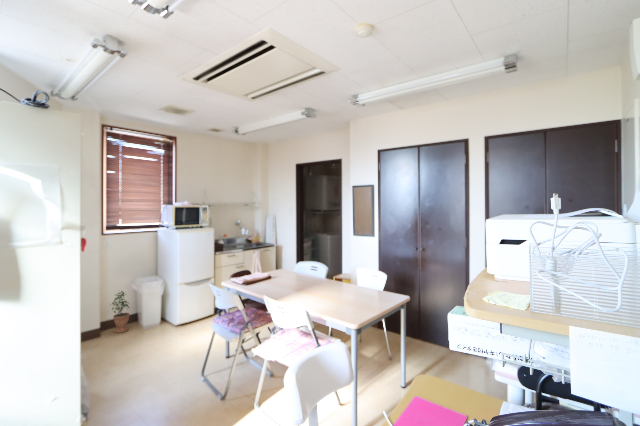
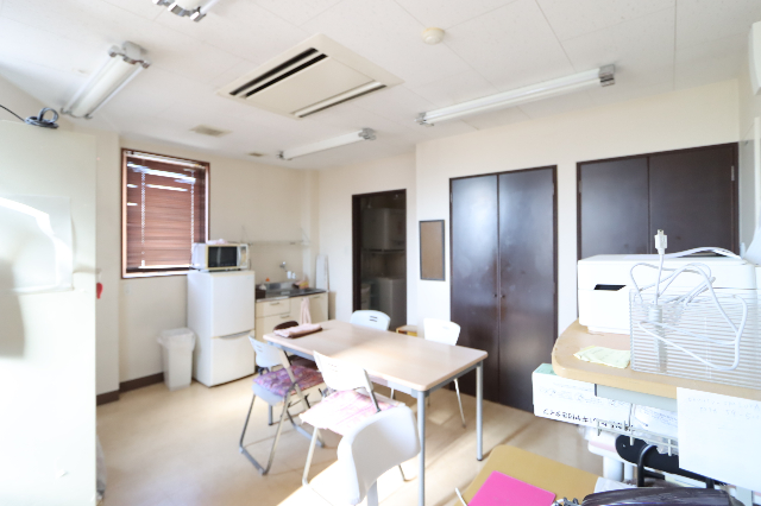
- potted plant [108,289,131,334]
